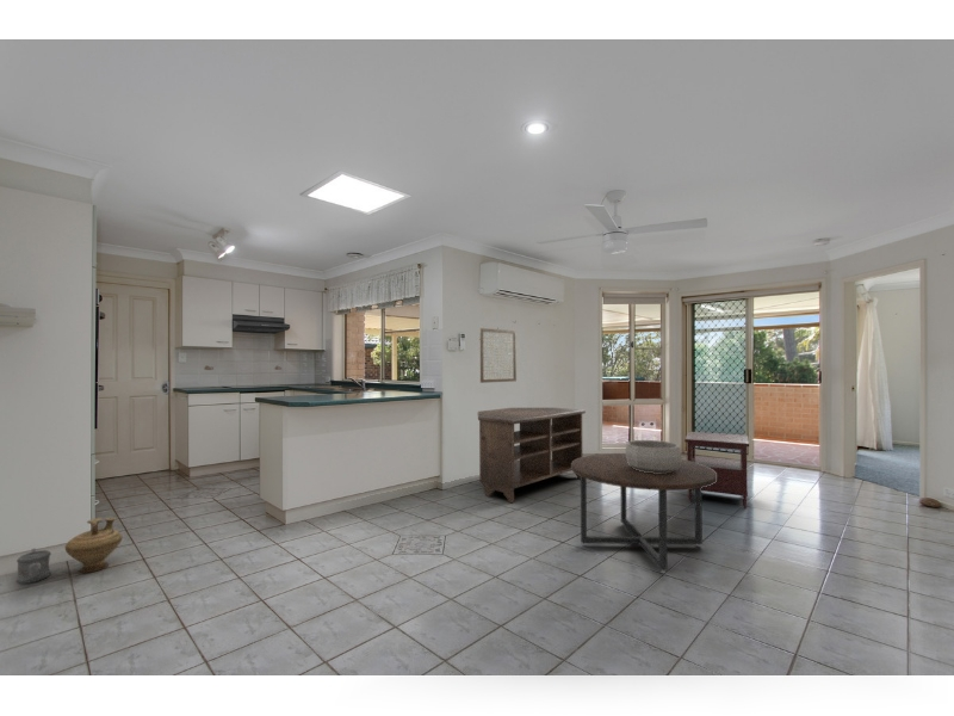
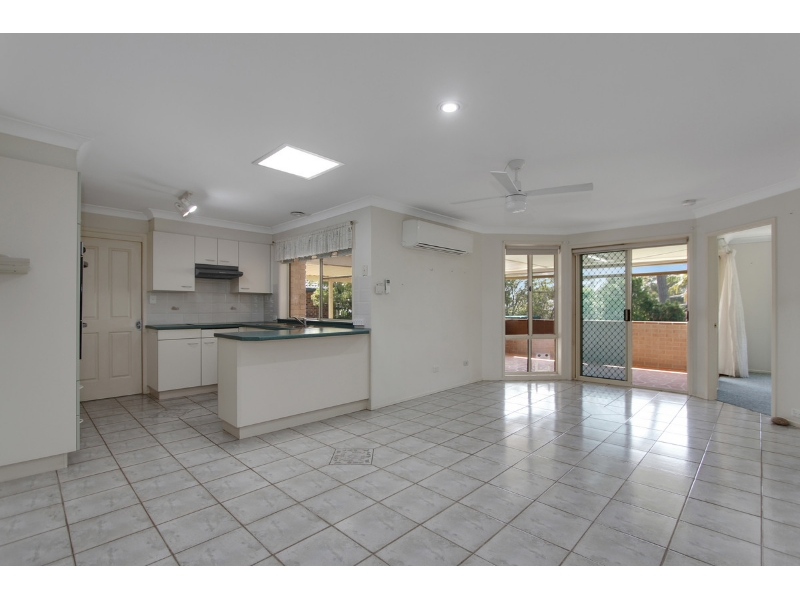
- watering can [16,547,52,585]
- coffee table [571,452,717,574]
- wall art [479,327,518,384]
- side table [683,431,750,510]
- decorative bowl [624,439,683,474]
- tv stand [477,407,587,504]
- ceramic jug [64,517,123,574]
